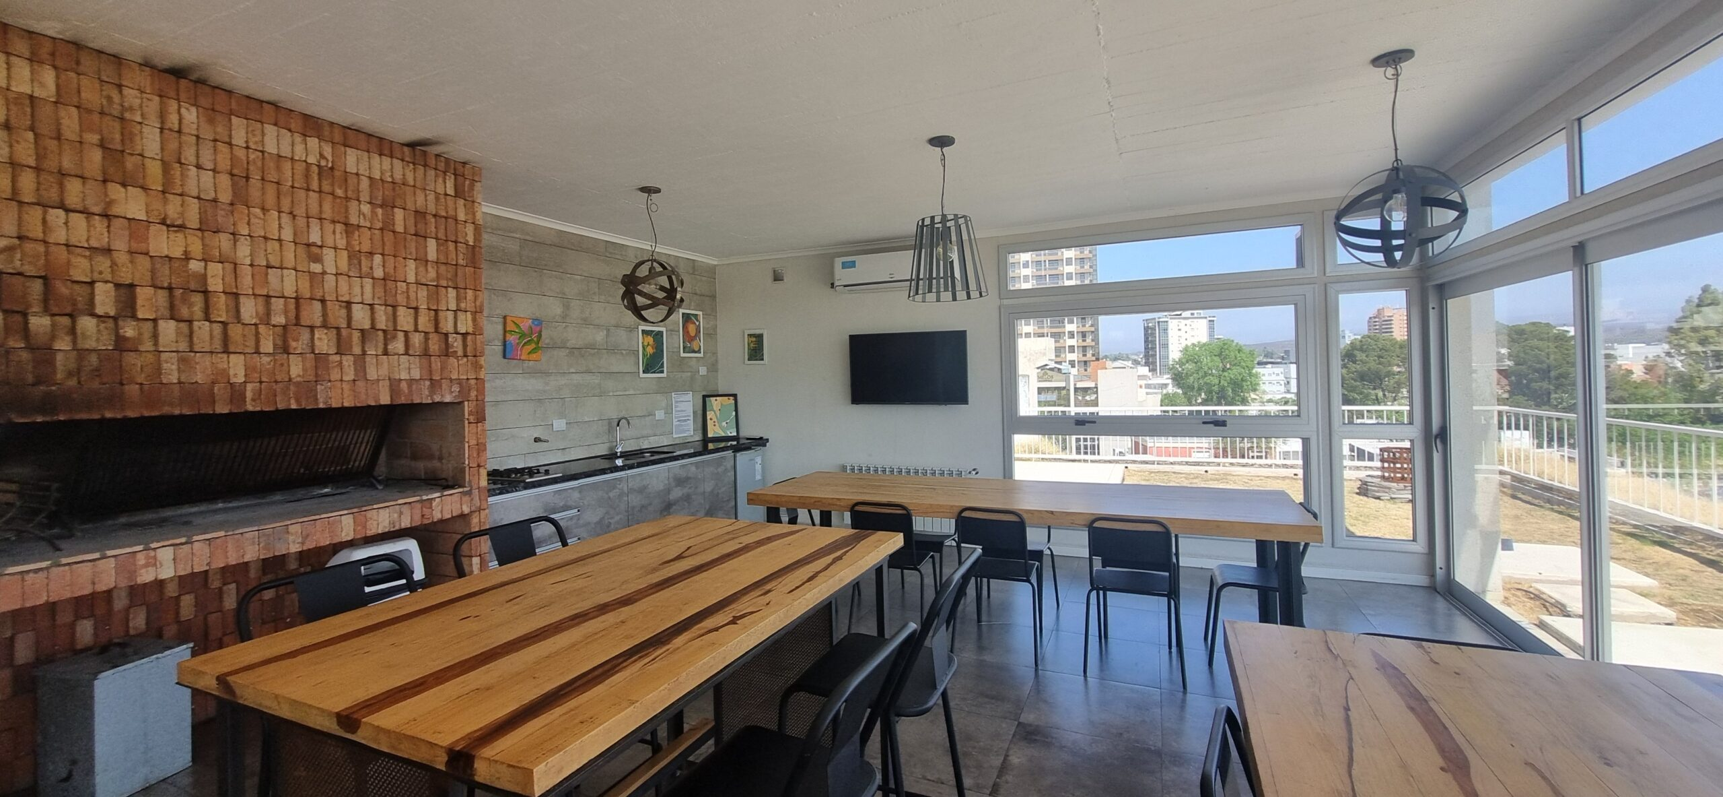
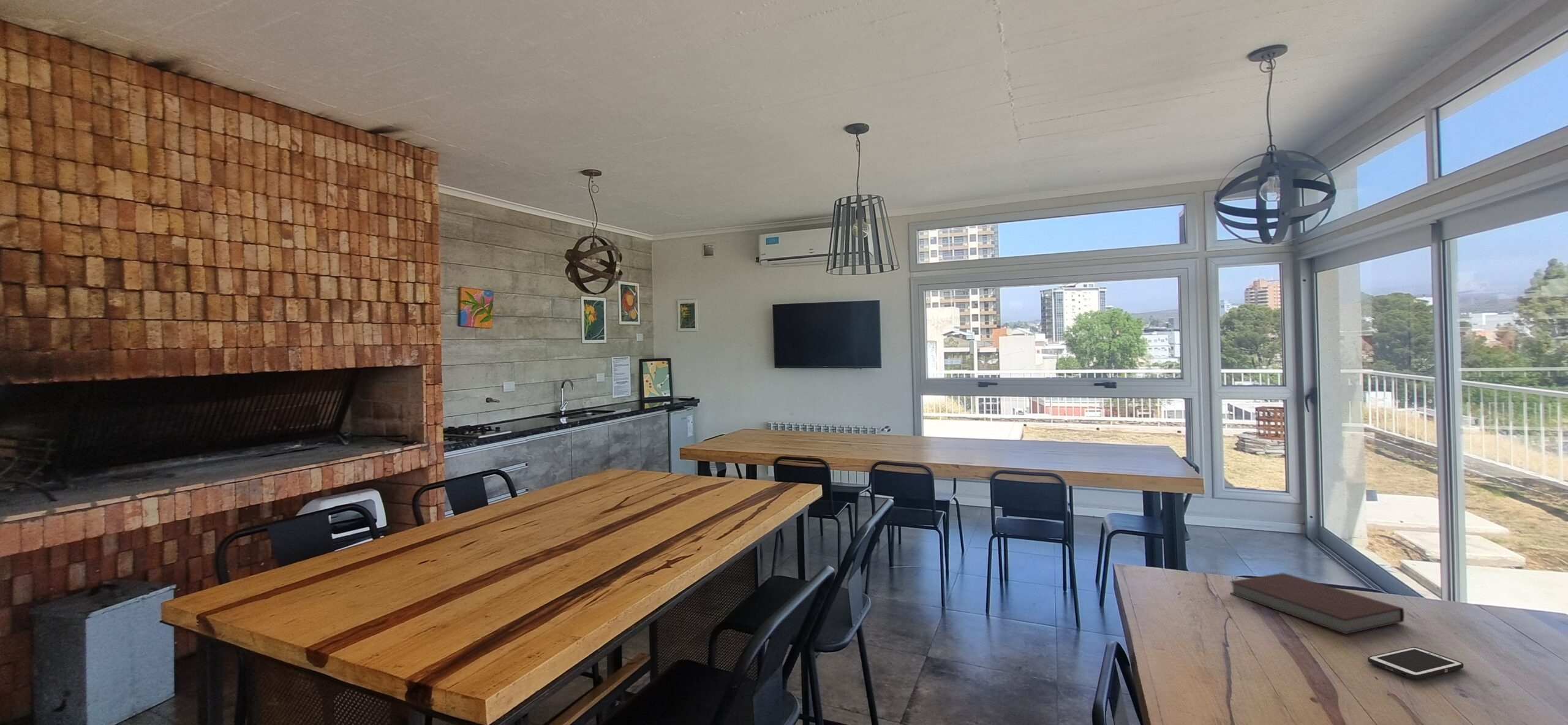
+ notebook [1229,572,1405,635]
+ cell phone [1367,647,1464,680]
